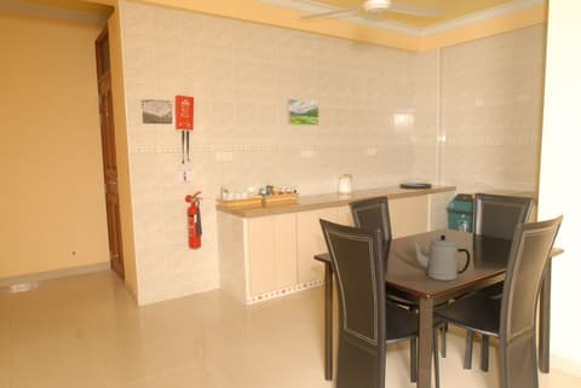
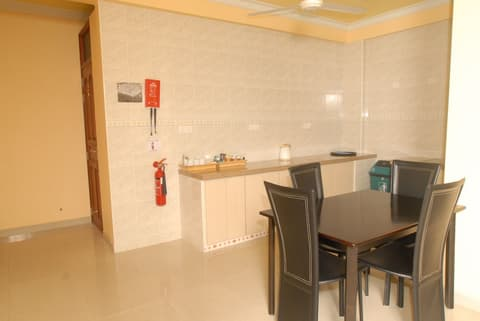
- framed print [286,98,321,127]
- teapot [412,233,471,282]
